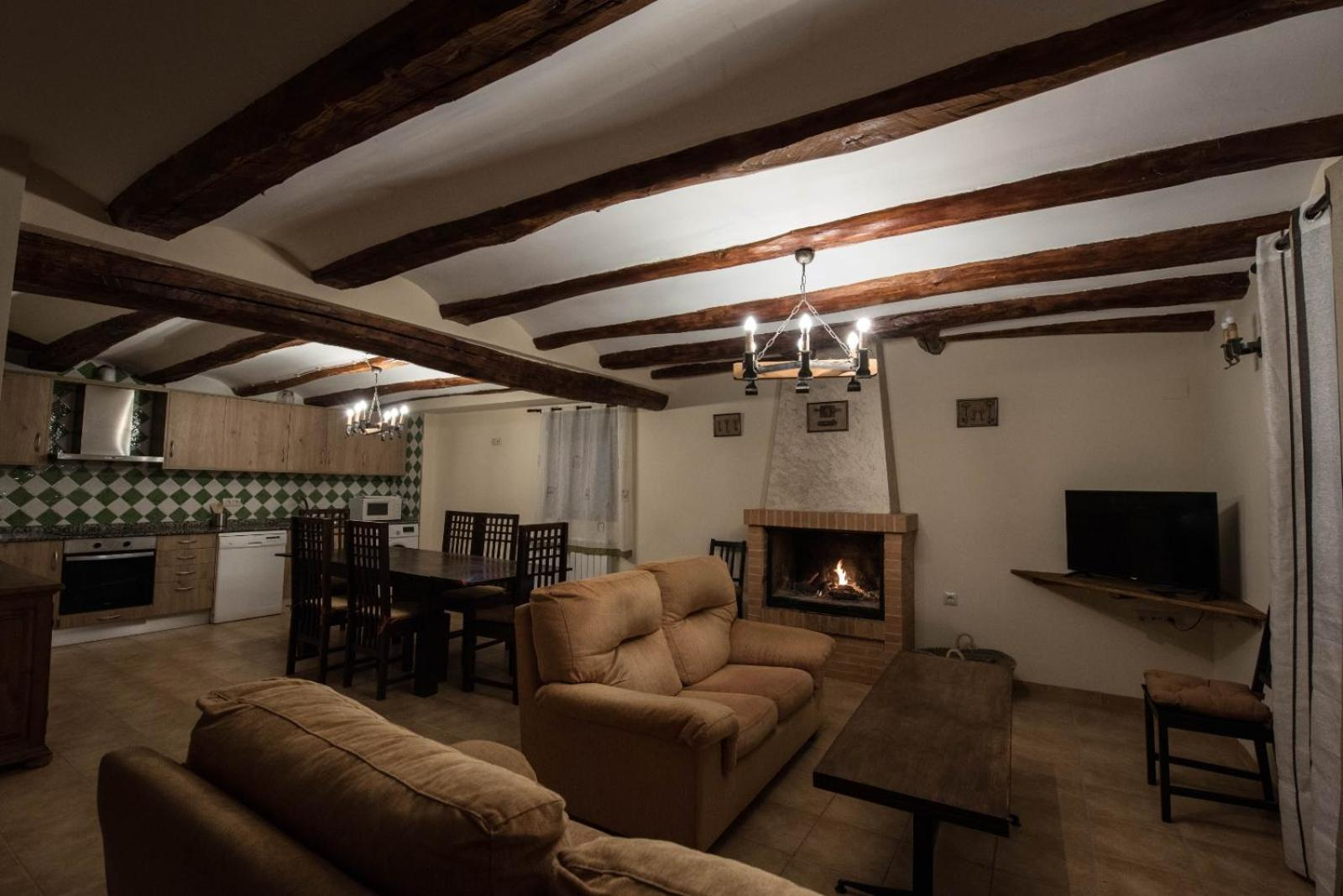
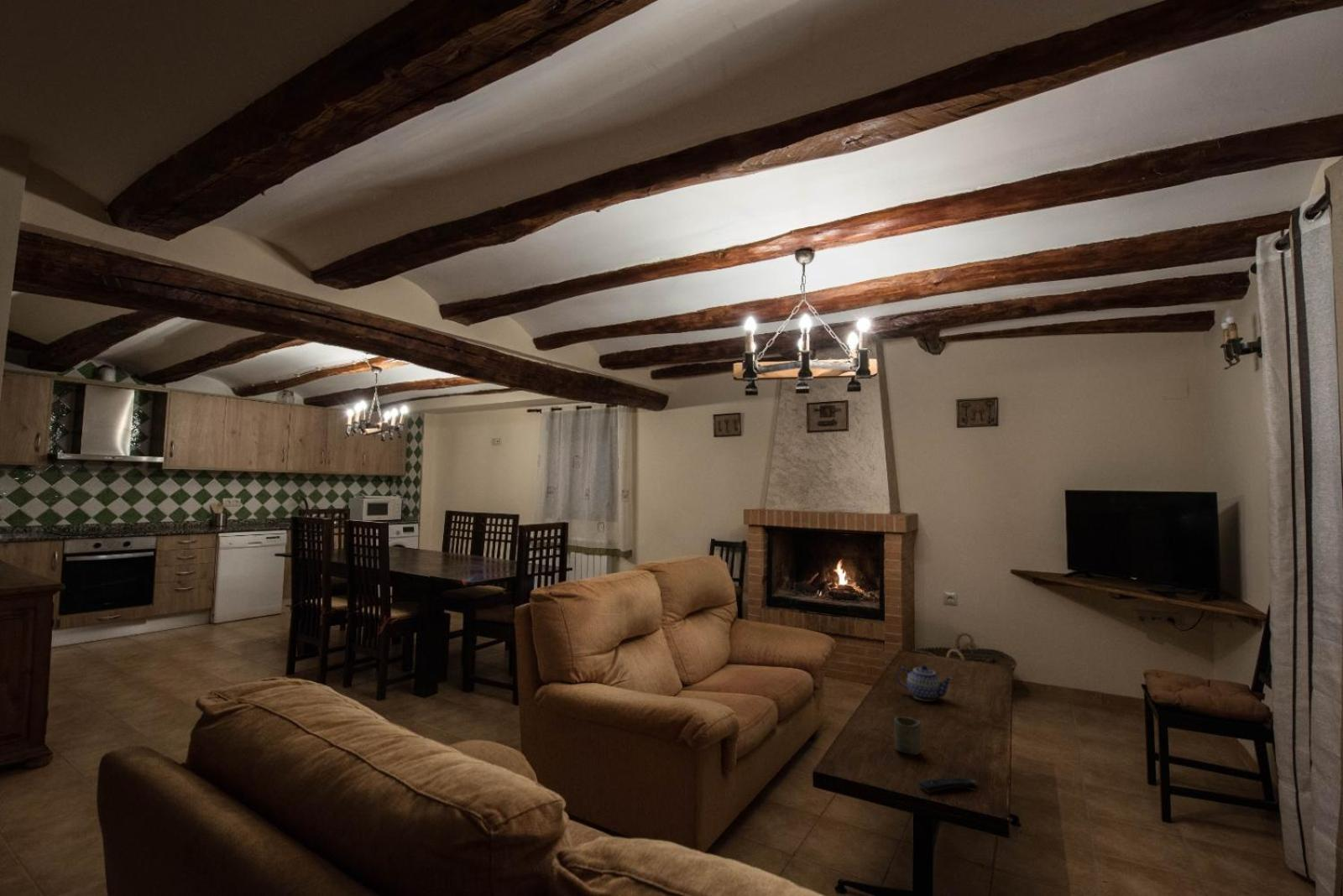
+ cup [893,716,922,756]
+ teapot [896,664,954,702]
+ remote control [918,777,976,794]
